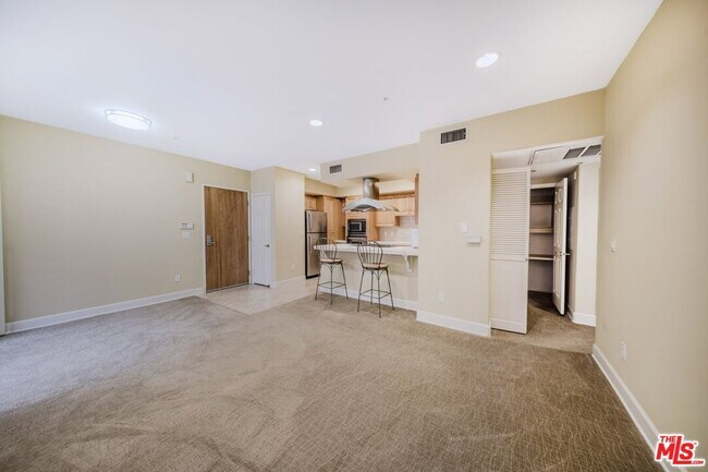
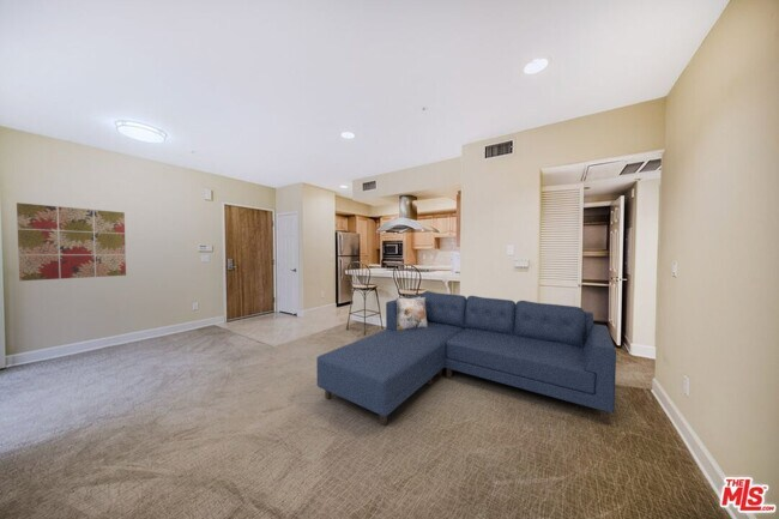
+ wall art [16,201,127,282]
+ sofa [315,290,617,427]
